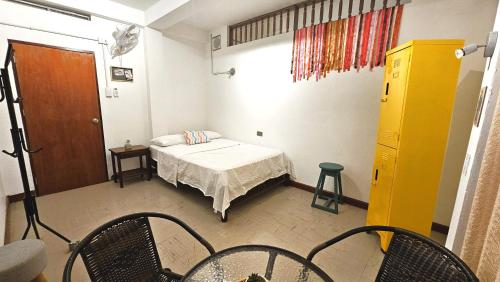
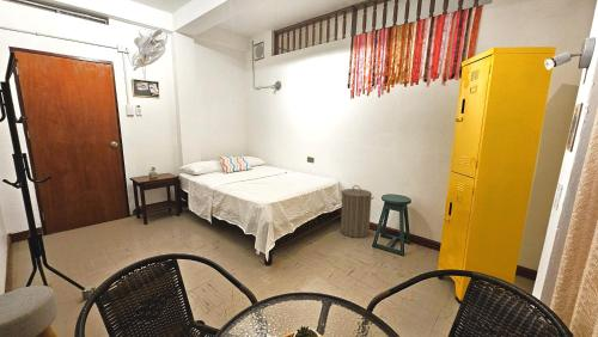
+ laundry hamper [340,184,376,239]
